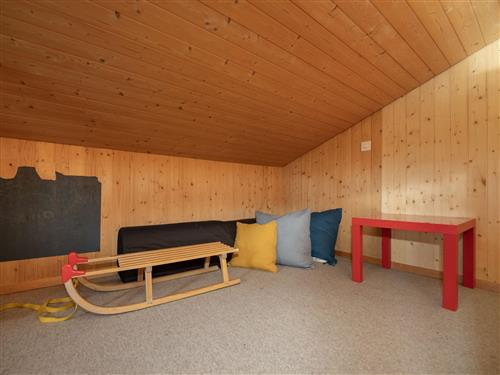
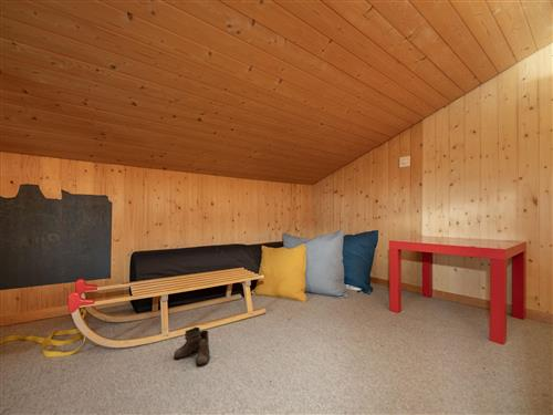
+ boots [173,326,212,367]
